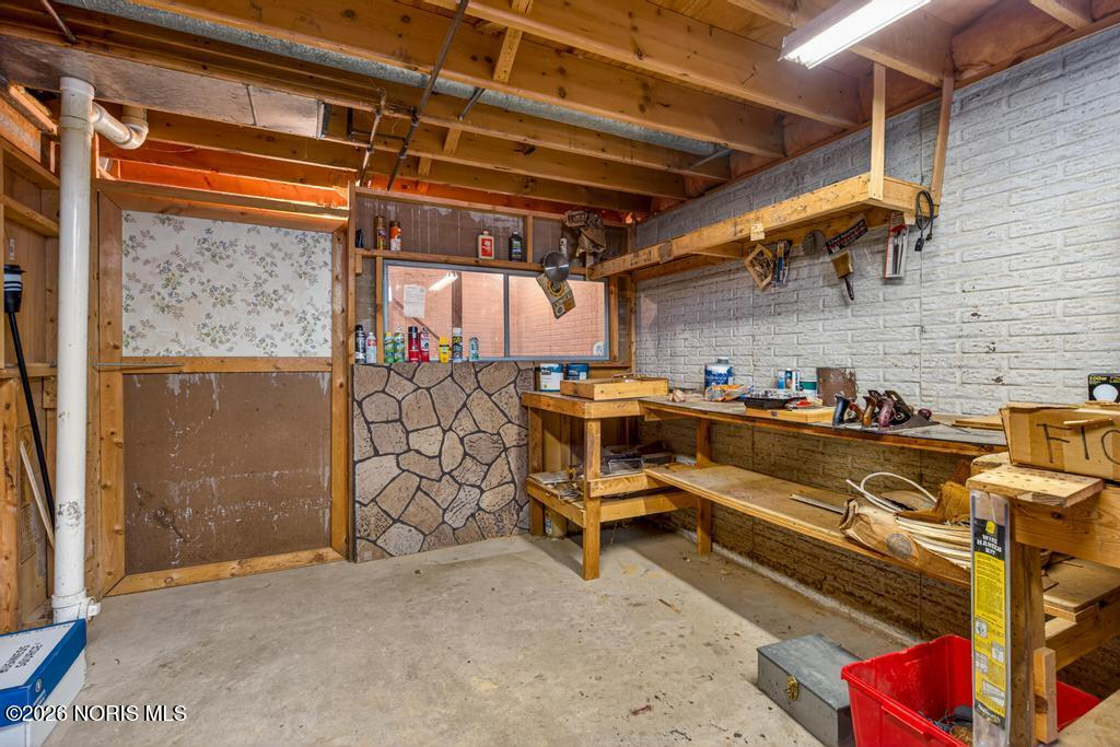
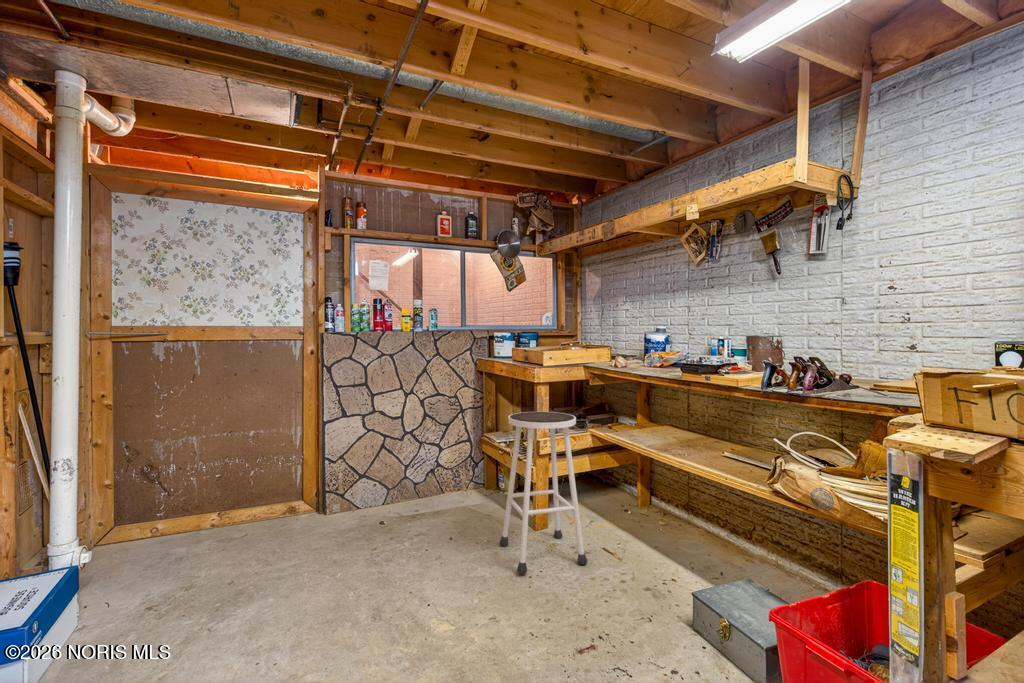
+ stool [499,411,588,575]
